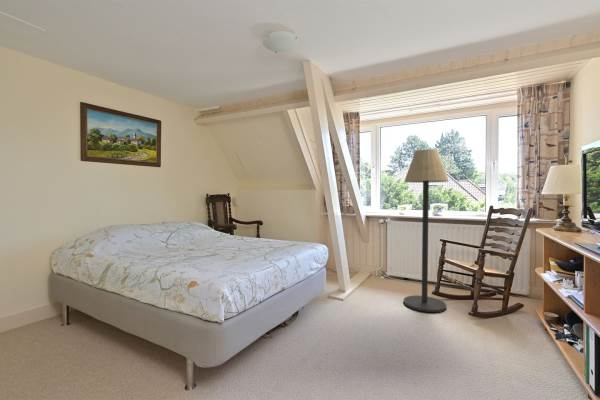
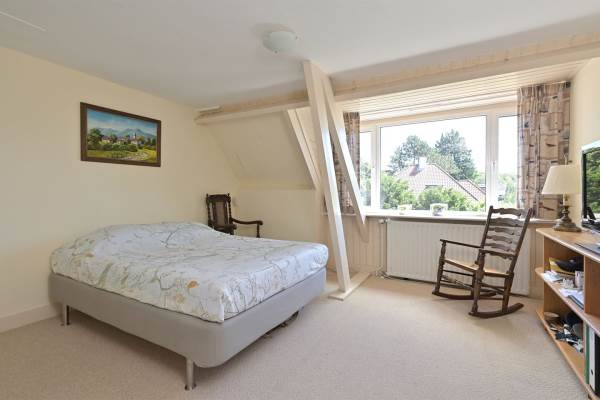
- floor lamp [403,148,450,313]
